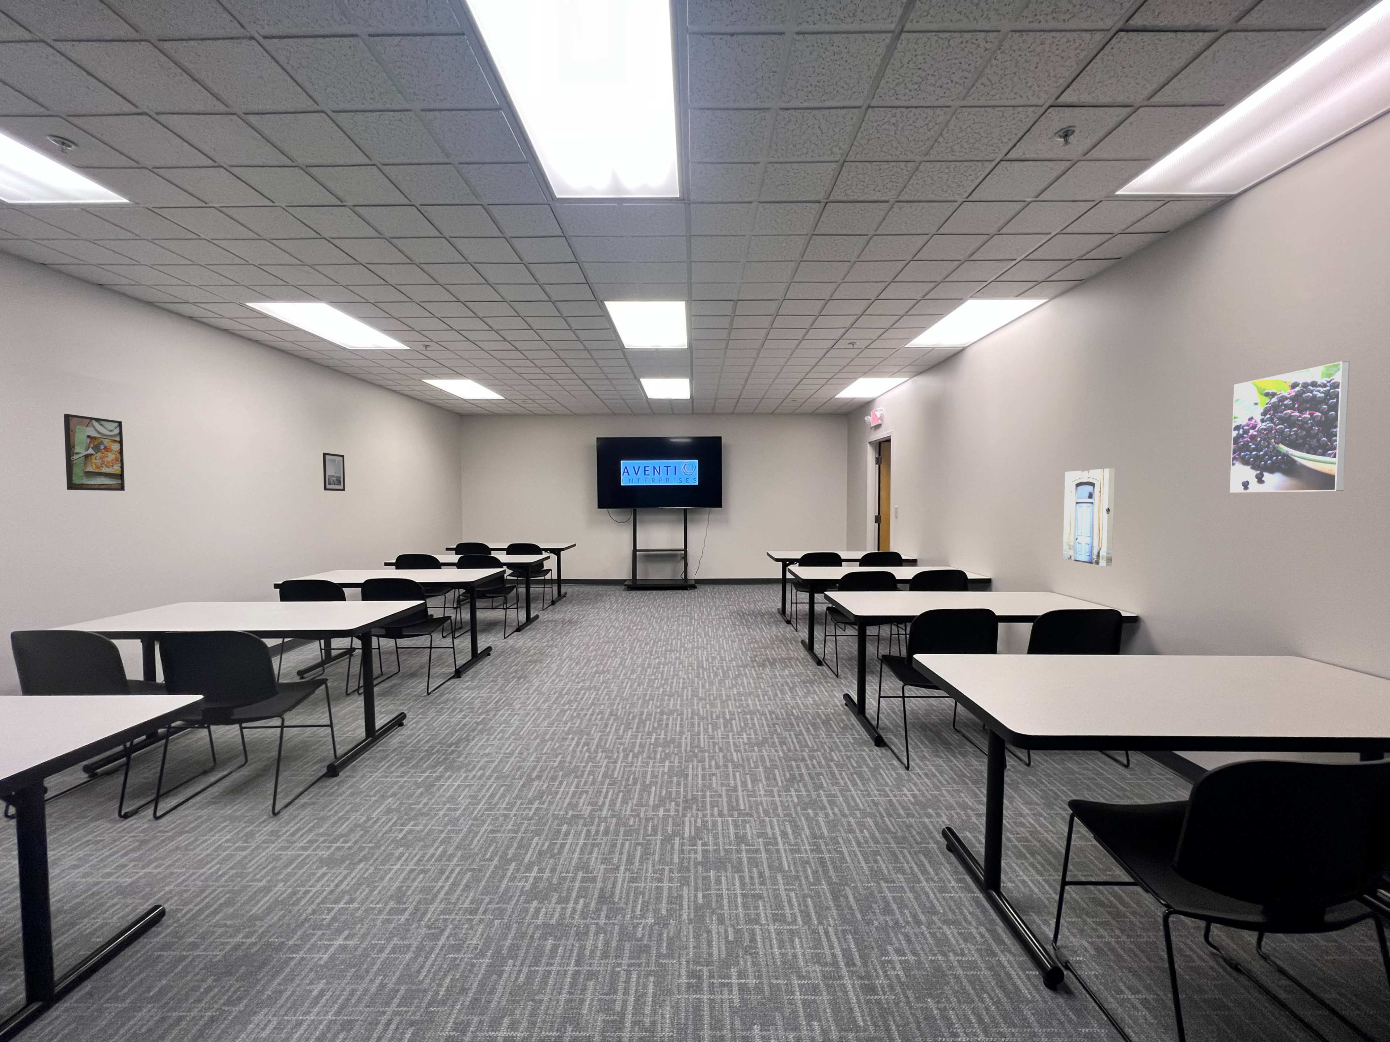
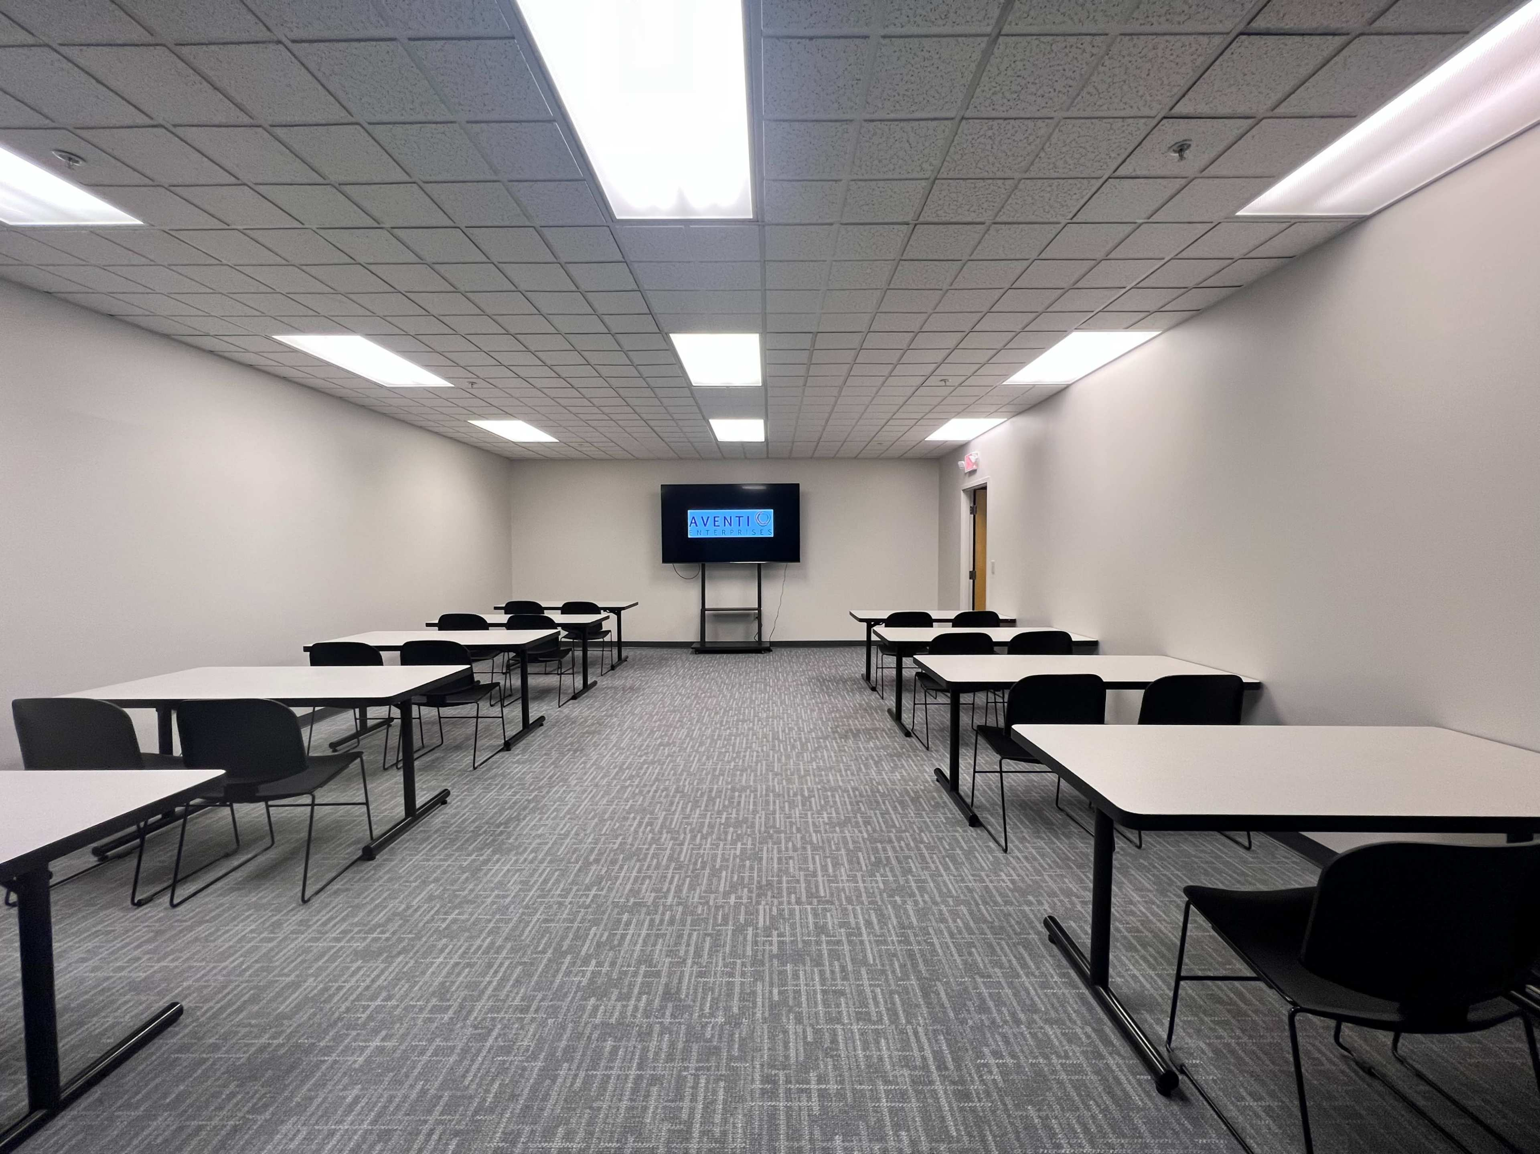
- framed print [63,414,125,491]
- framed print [1229,361,1351,493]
- wall art [1063,468,1115,567]
- wall art [323,452,346,491]
